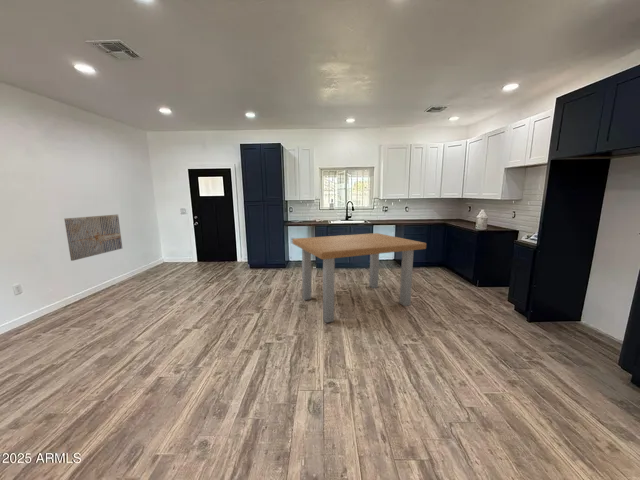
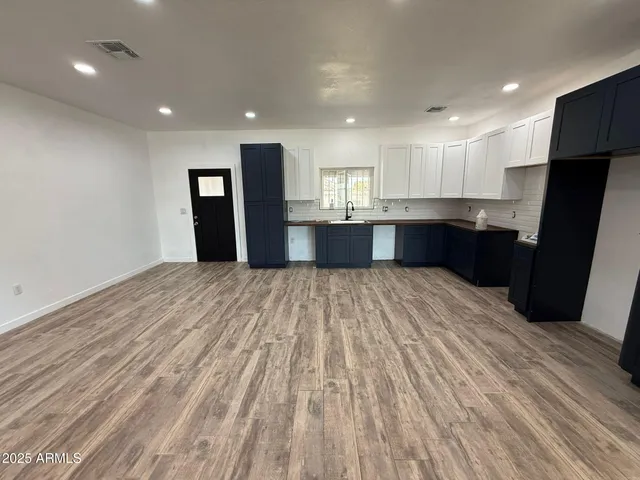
- dining table [291,232,427,324]
- wall art [63,214,123,262]
